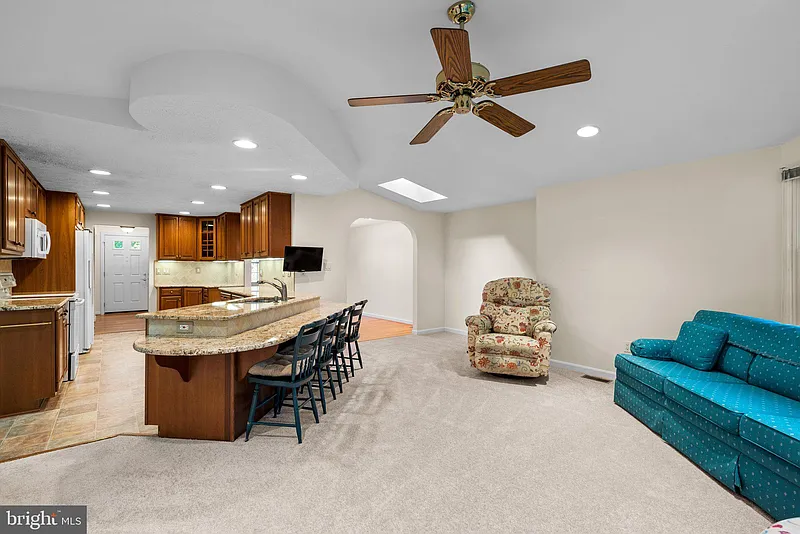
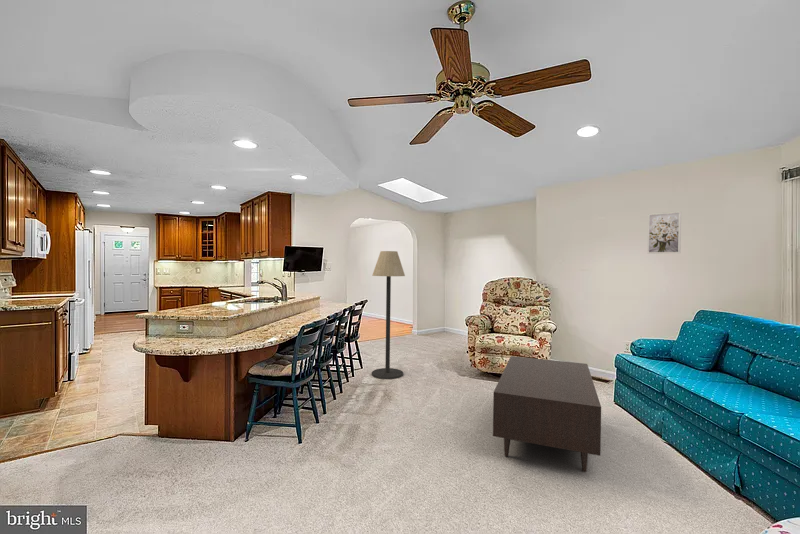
+ coffee table [492,355,602,473]
+ floor lamp [371,250,406,380]
+ wall art [647,211,682,255]
